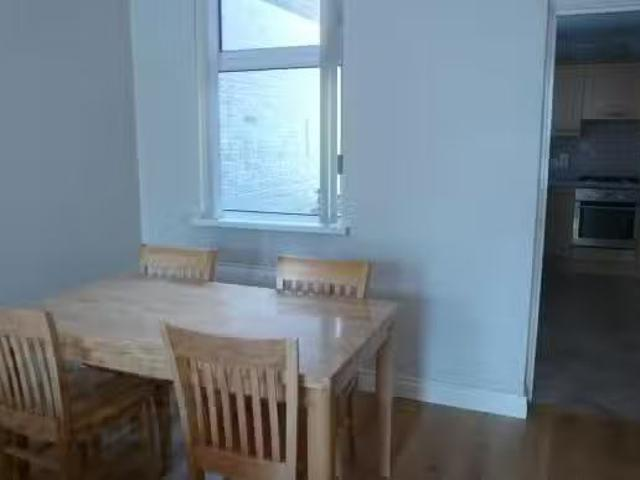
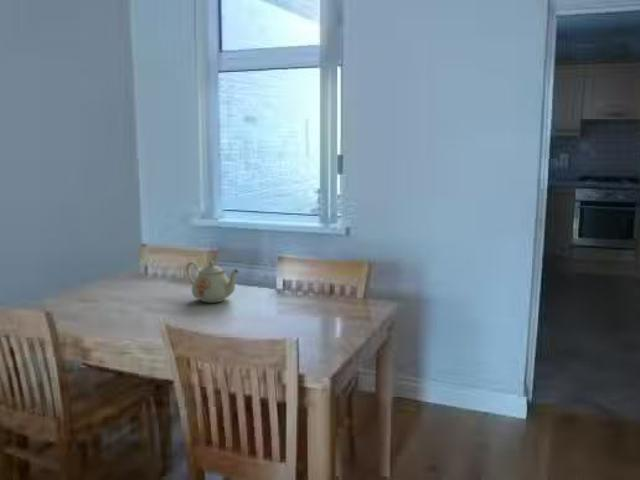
+ teapot [185,259,240,304]
